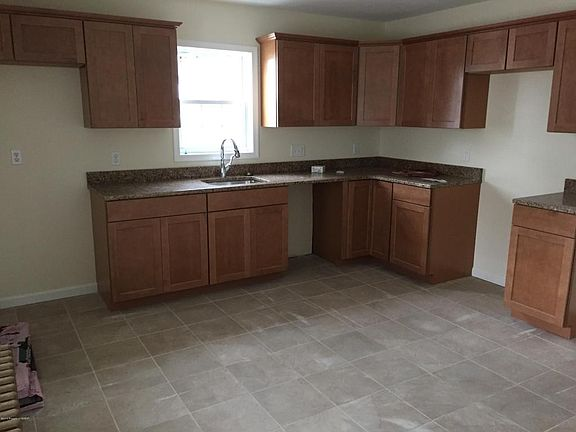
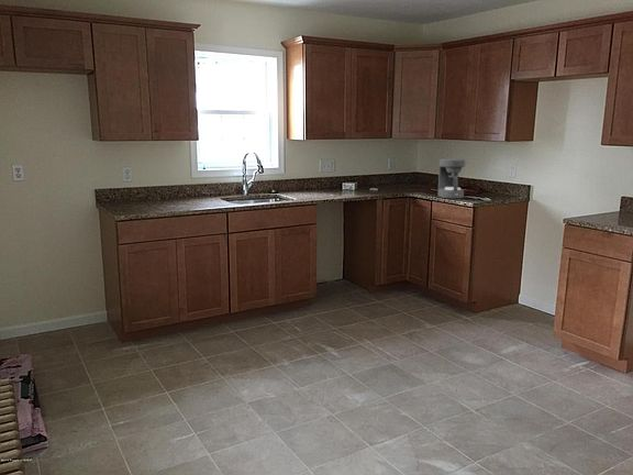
+ coffee maker [437,158,466,200]
